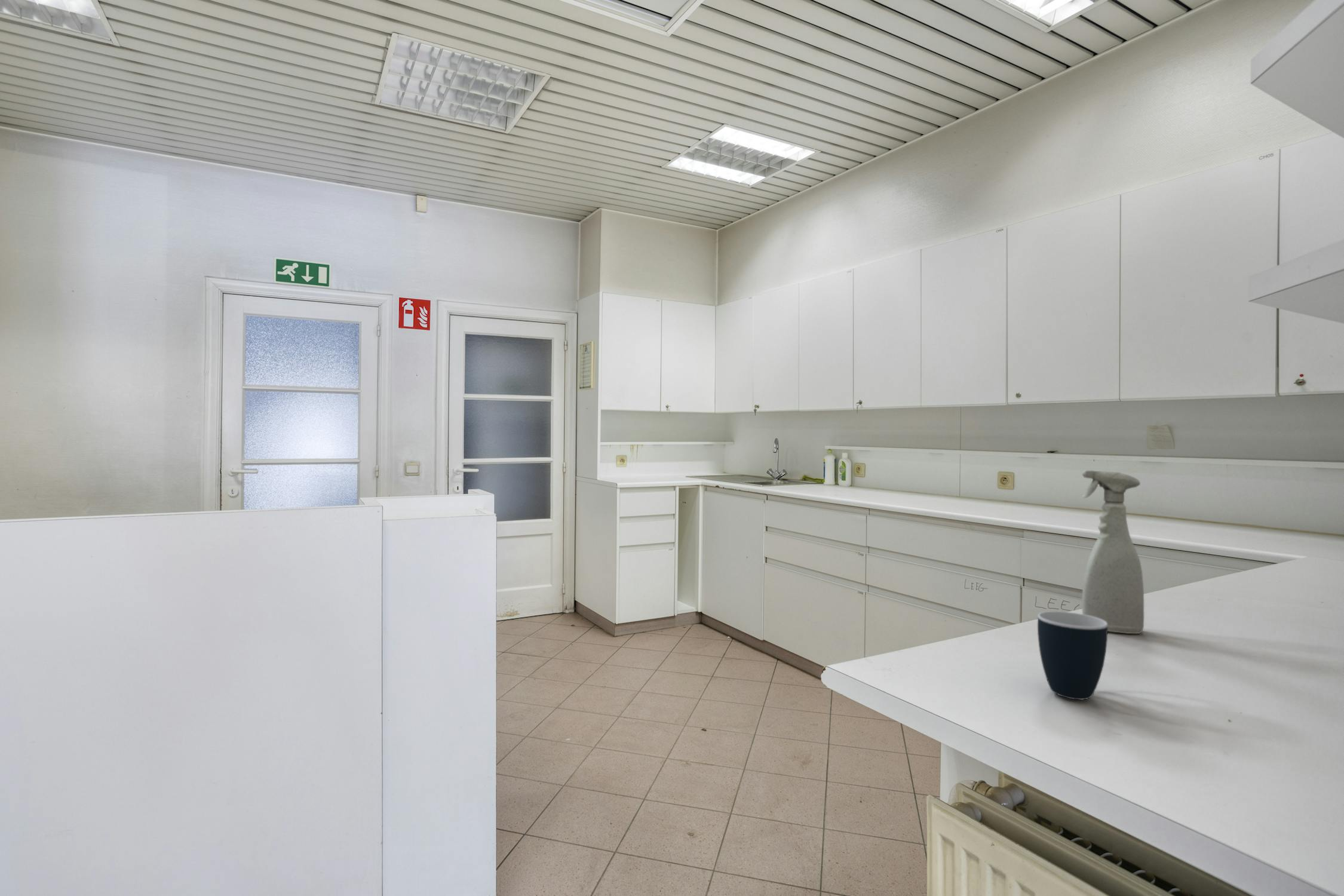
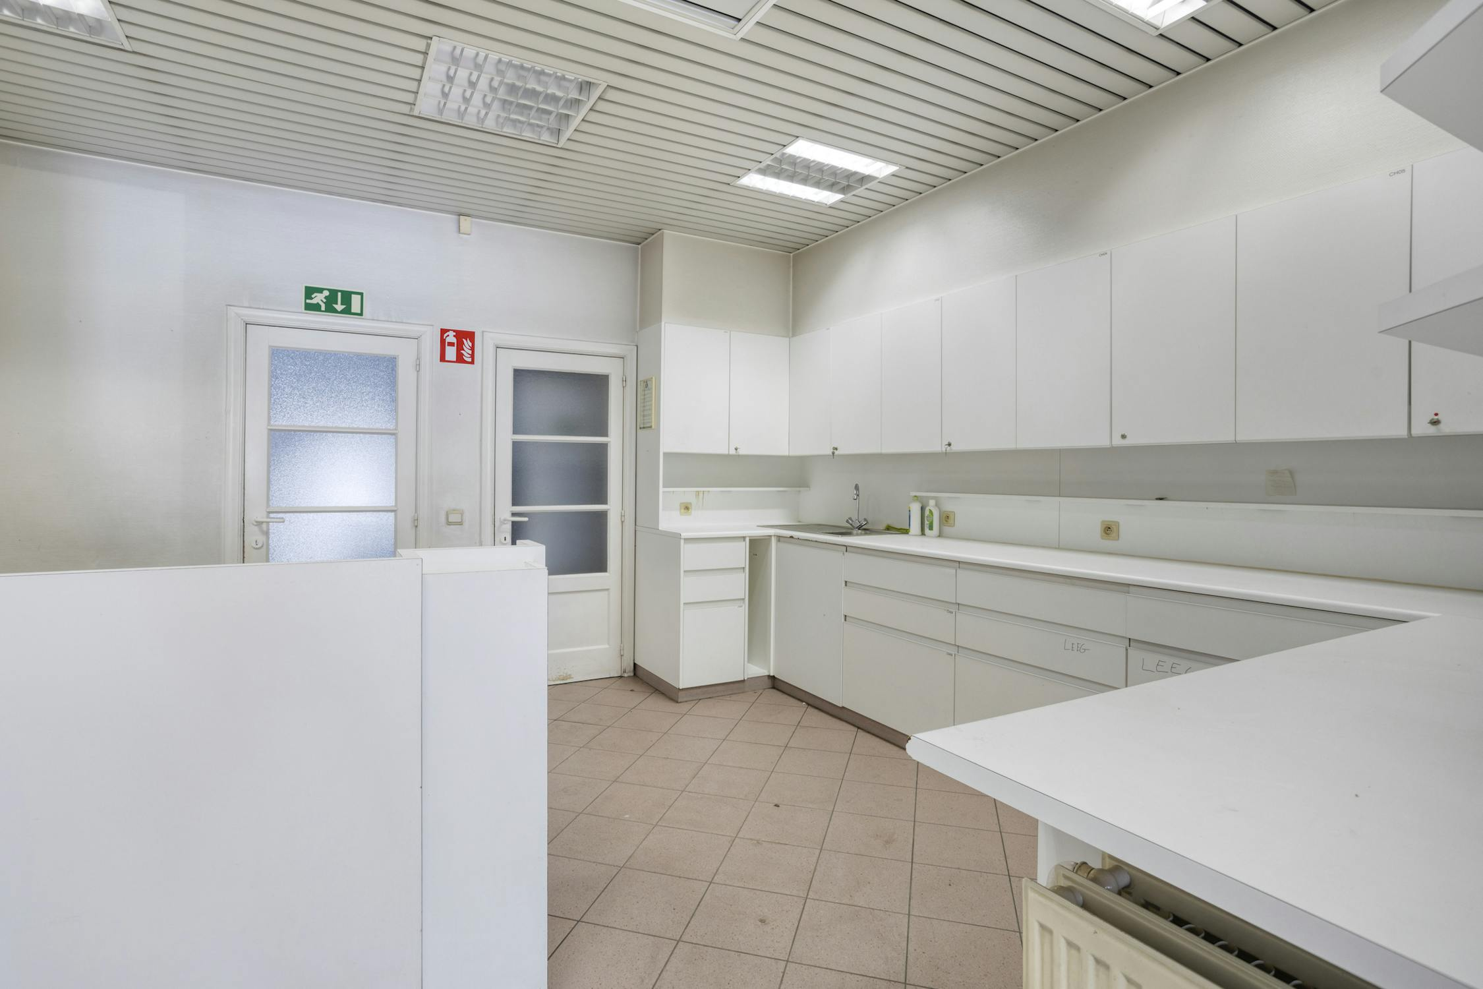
- mug [1037,610,1108,701]
- spray bottle [1081,470,1144,634]
